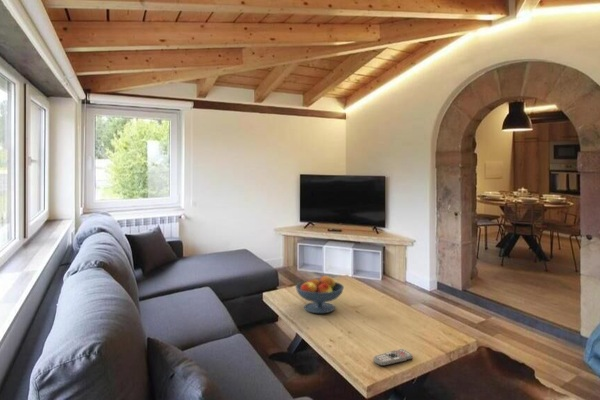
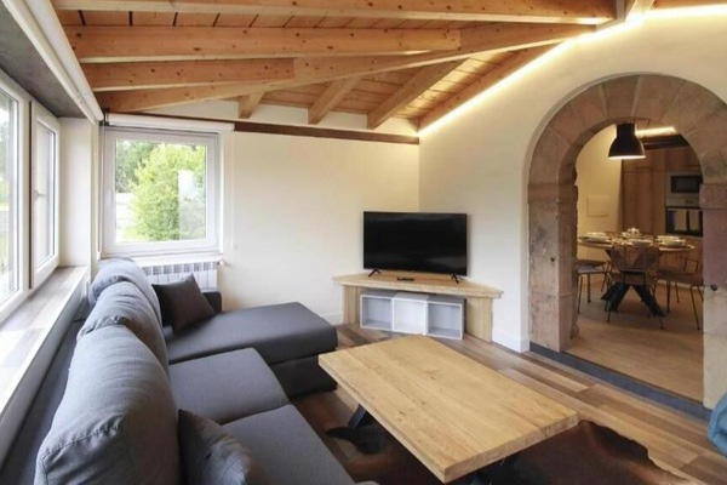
- remote control [373,348,414,367]
- fruit bowl [294,274,345,314]
